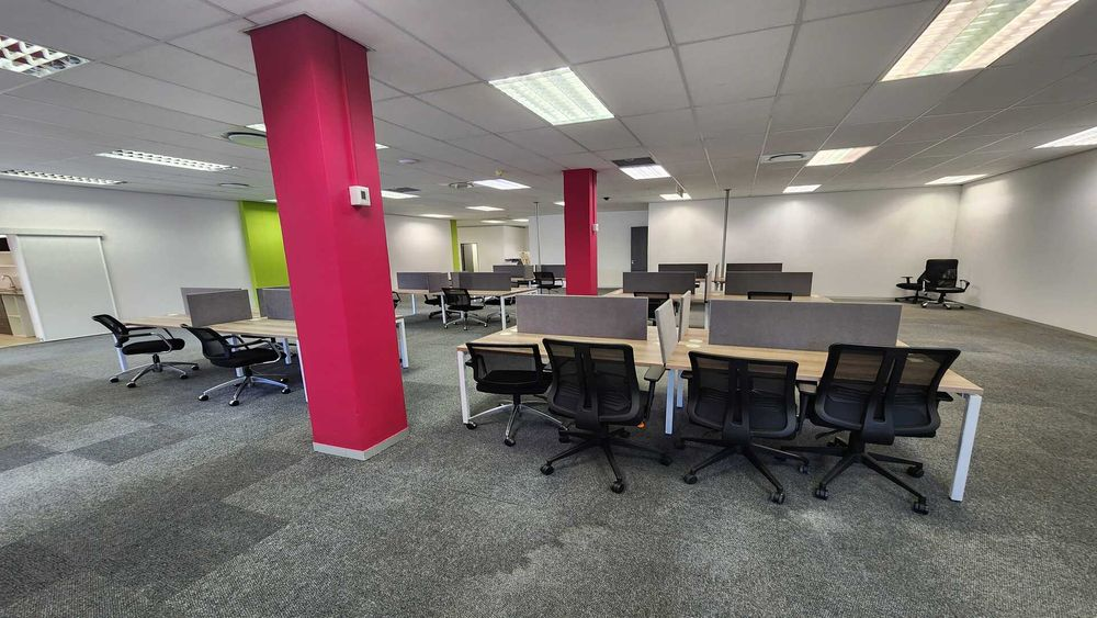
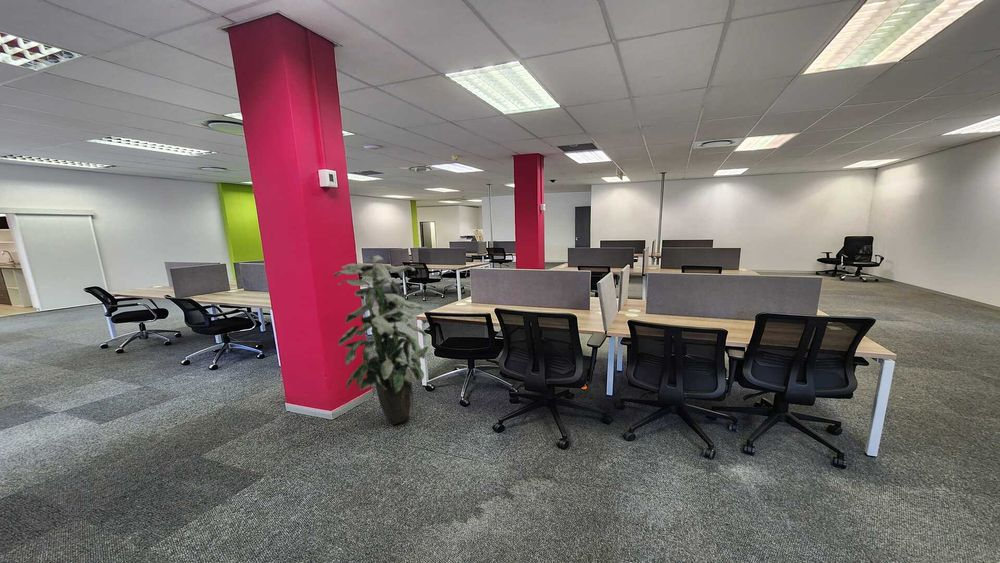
+ indoor plant [332,254,430,426]
